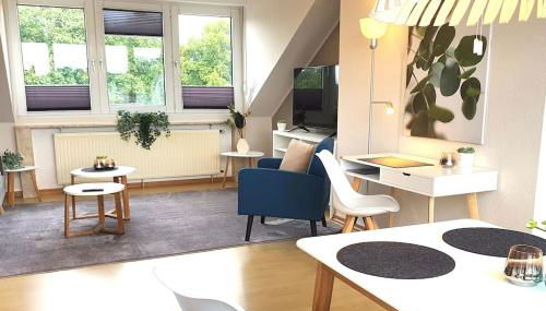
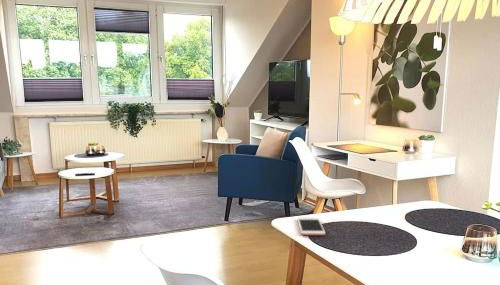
+ cell phone [296,216,326,236]
